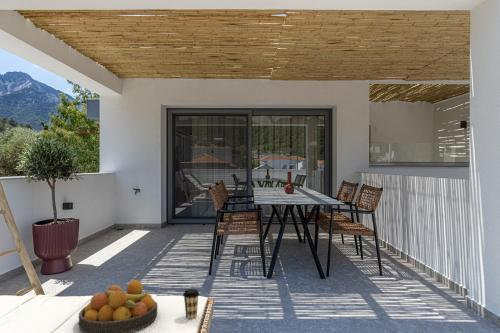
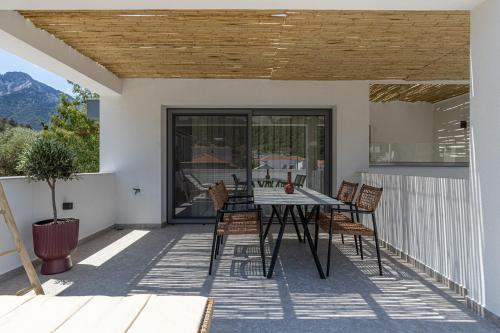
- coffee cup [182,288,200,320]
- fruit bowl [78,279,158,333]
